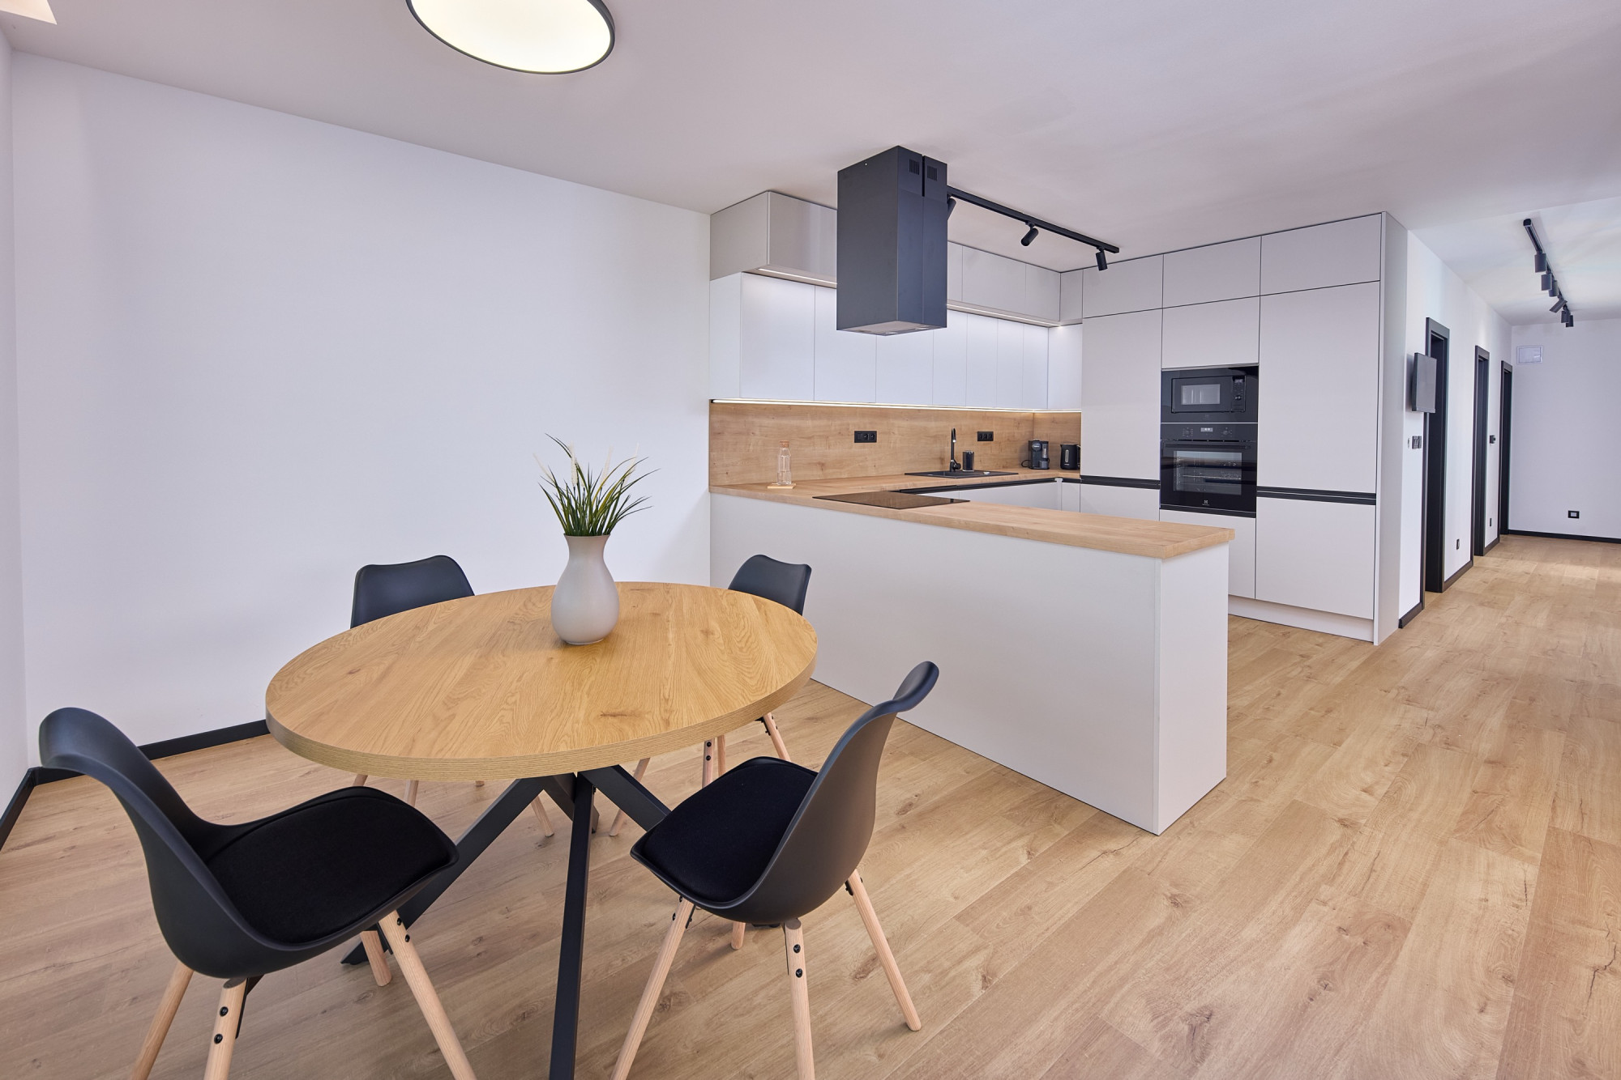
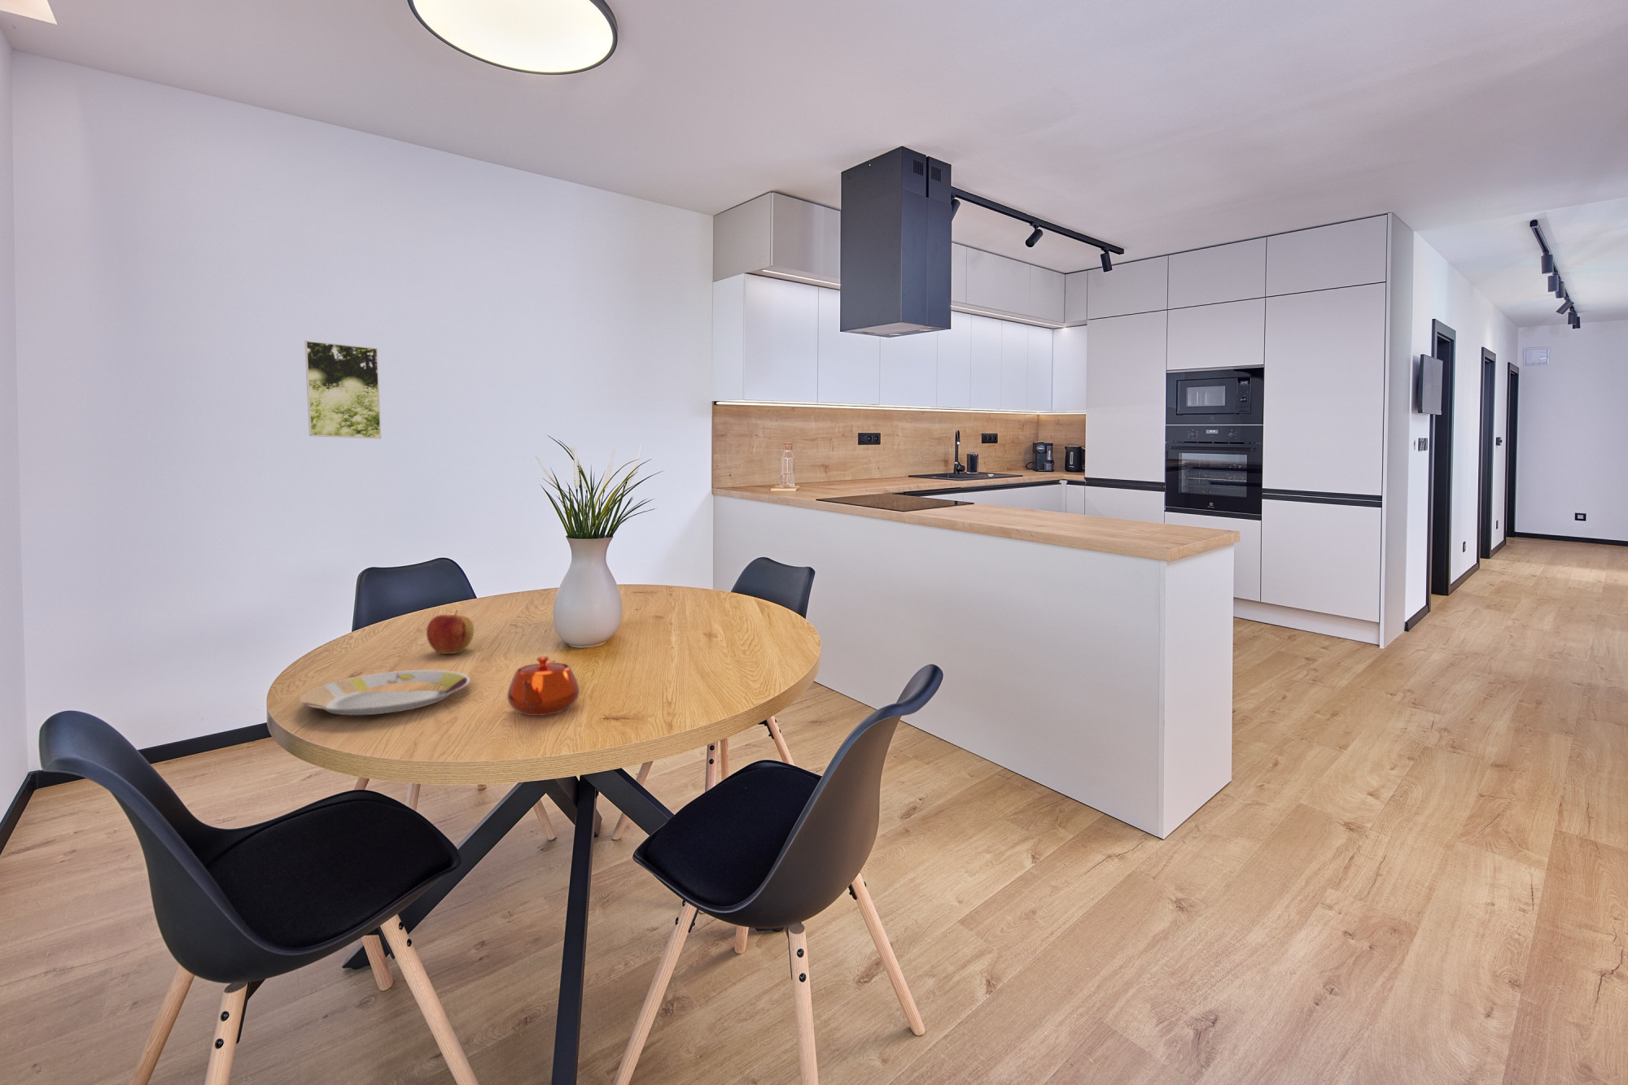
+ apple [425,609,475,655]
+ plate [299,670,470,716]
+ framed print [304,340,382,440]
+ teapot [506,655,580,717]
